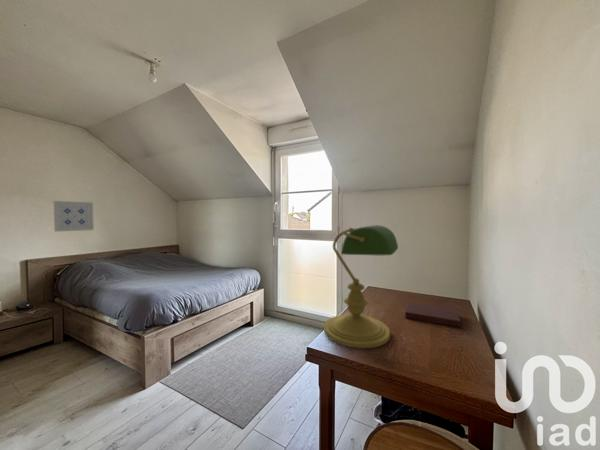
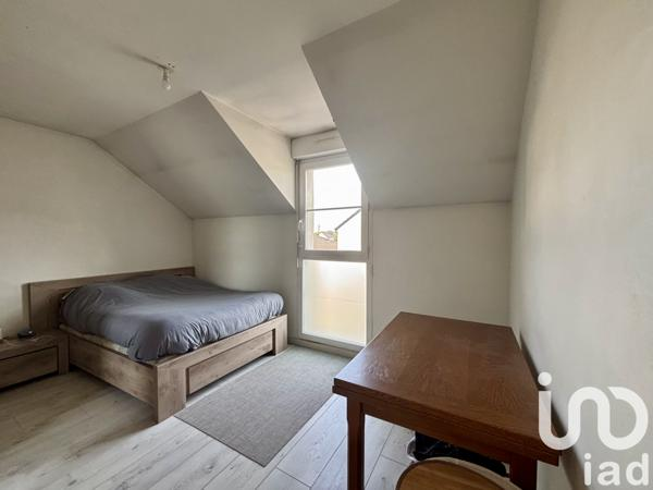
- notebook [404,300,461,328]
- desk lamp [323,224,399,349]
- wall art [52,200,95,233]
